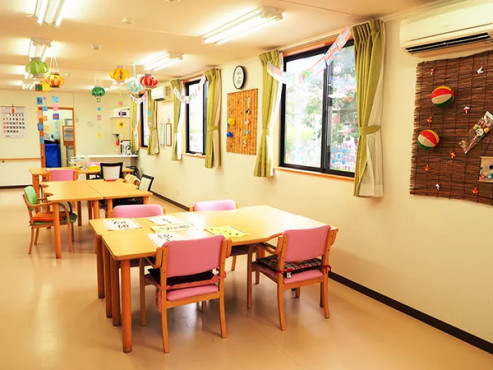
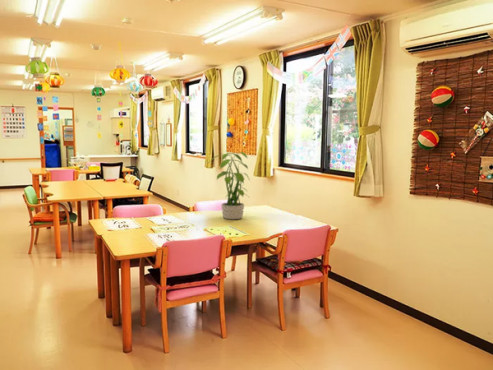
+ potted plant [207,150,251,220]
